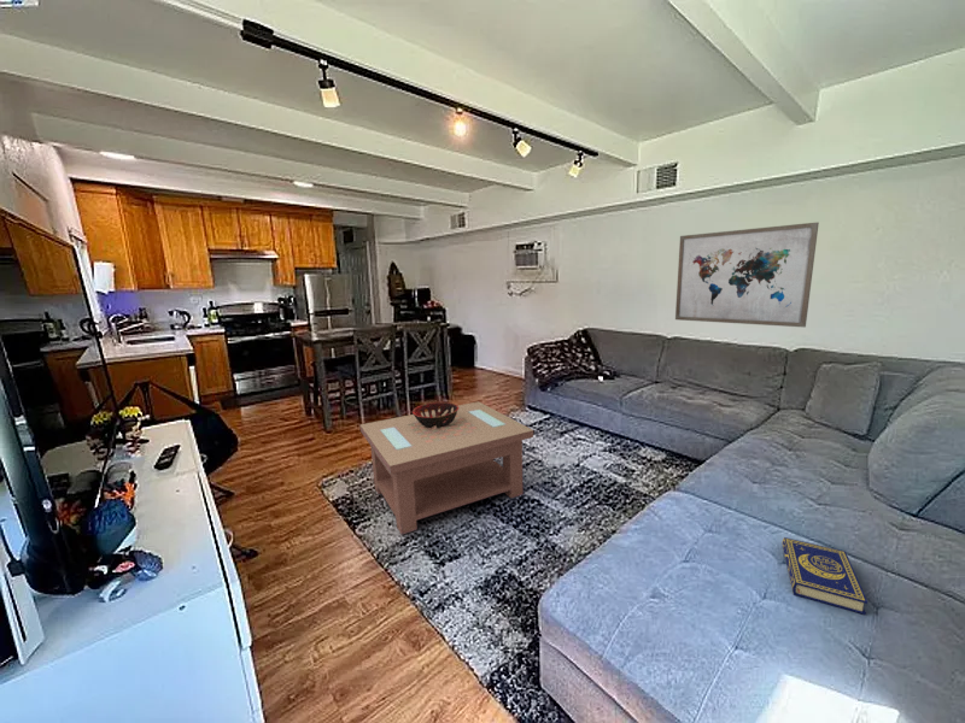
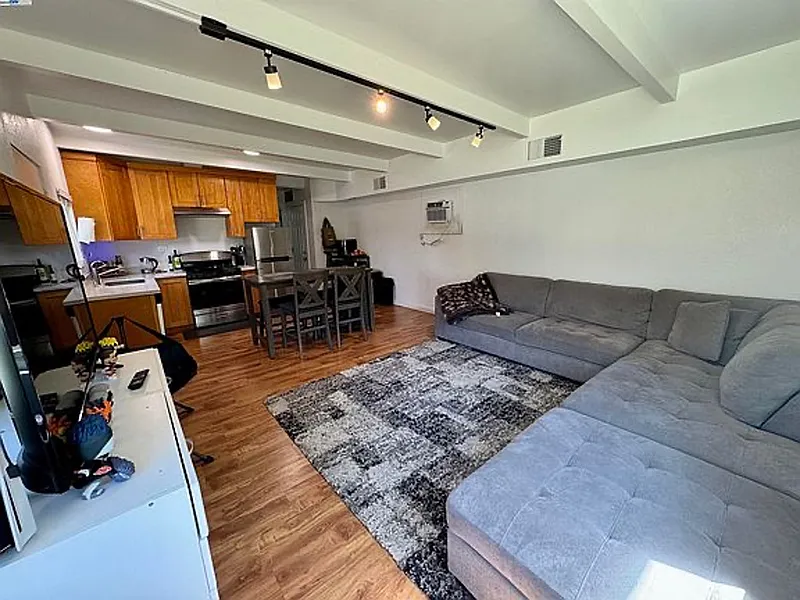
- coffee table [358,400,534,536]
- wall art [674,222,820,329]
- decorative bowl [411,401,458,428]
- book [780,536,868,616]
